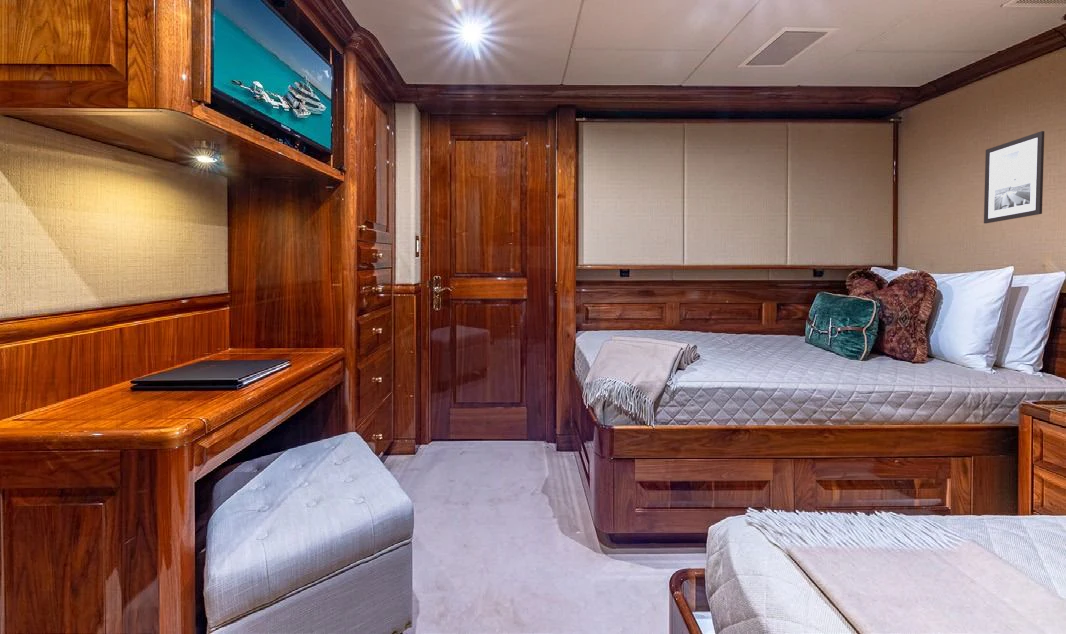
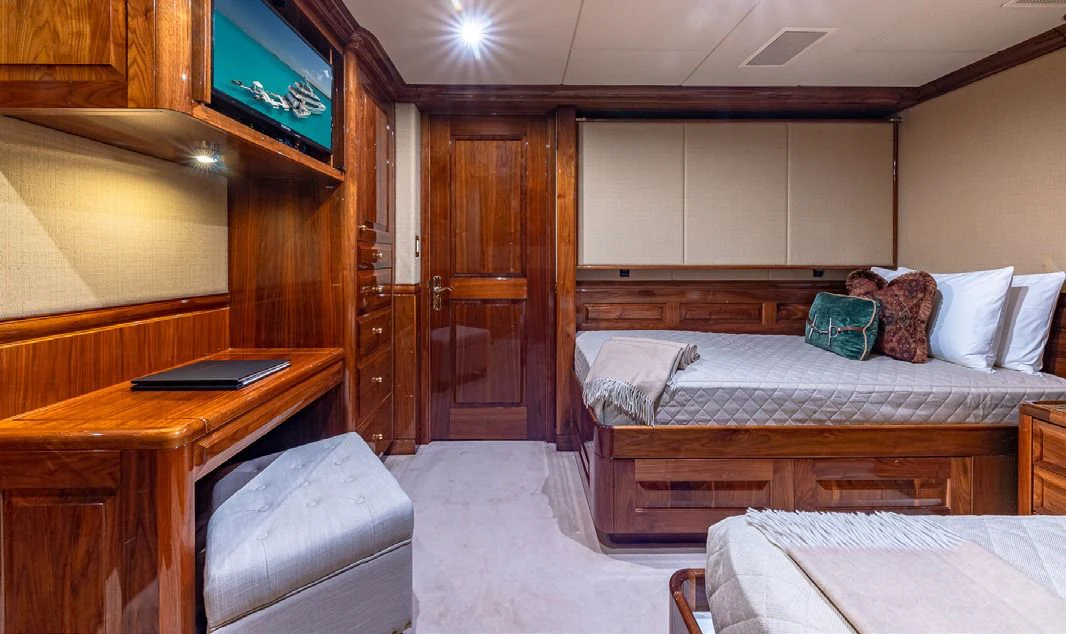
- wall art [983,130,1045,224]
